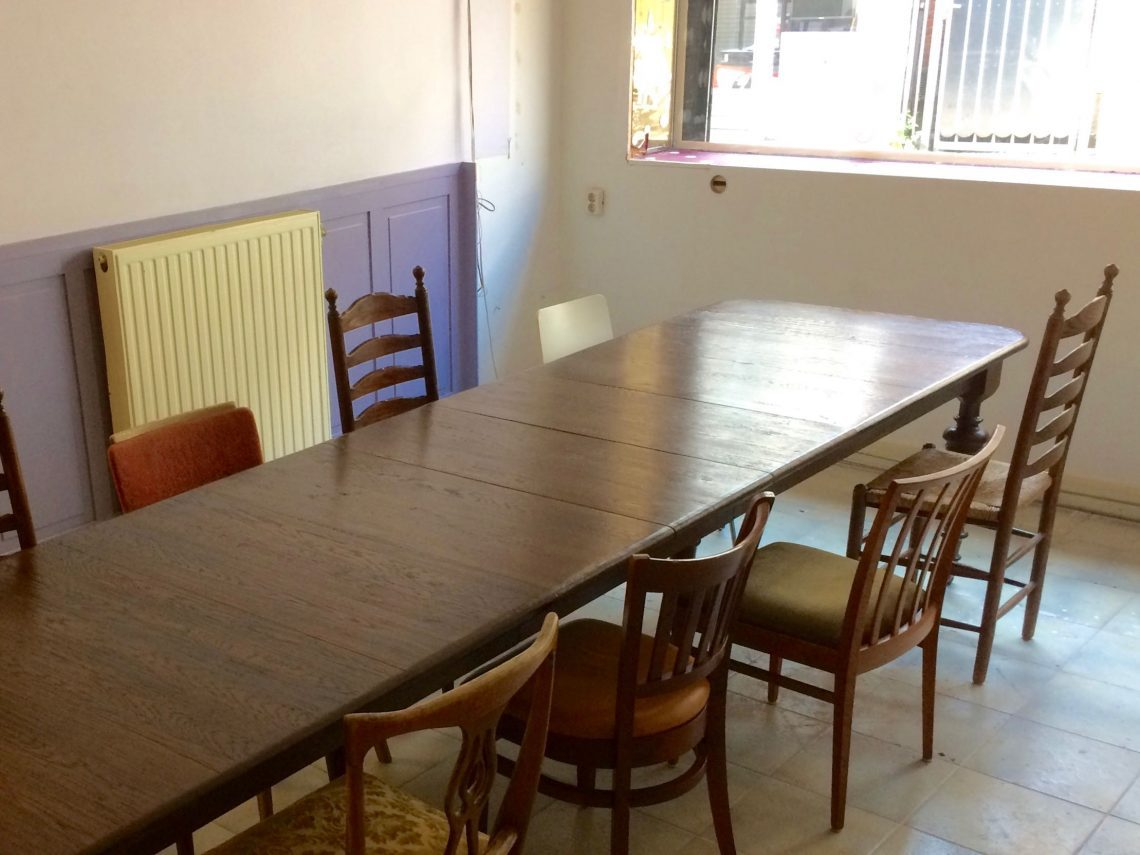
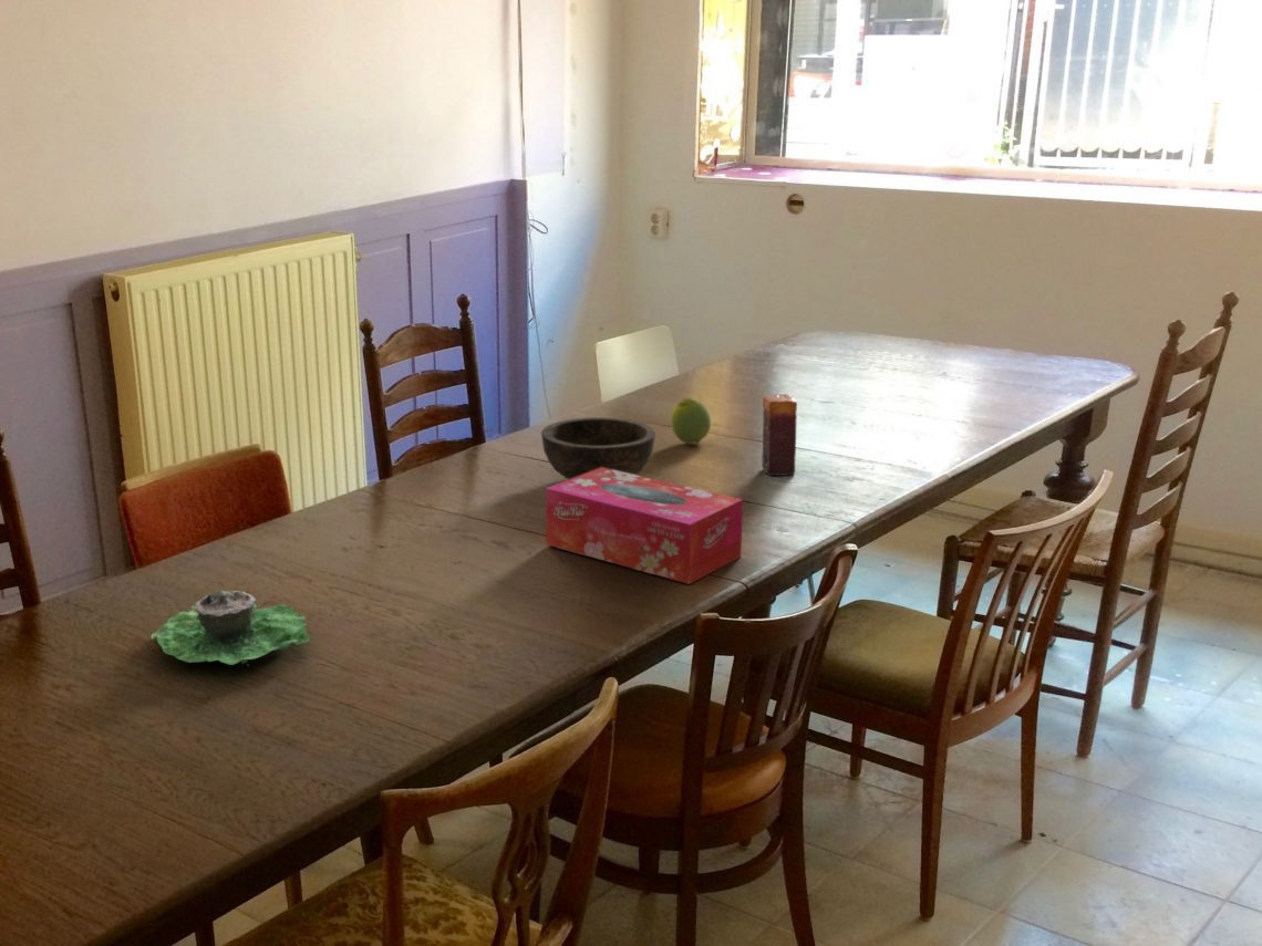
+ bowl [540,416,656,480]
+ tissue box [545,467,744,585]
+ candle [761,393,798,477]
+ succulent planter [149,589,311,667]
+ fruit [670,396,712,445]
